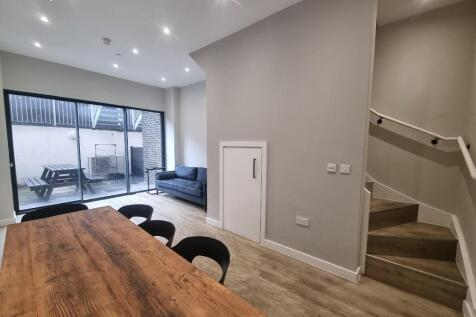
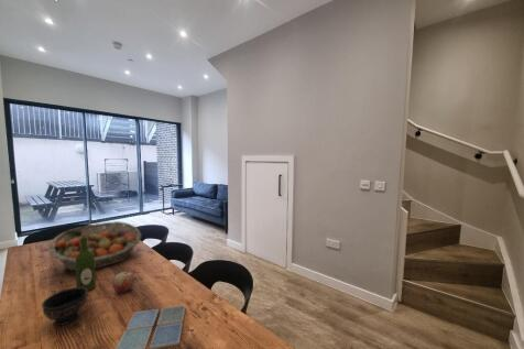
+ fruit basket [48,220,143,272]
+ apple [111,270,135,294]
+ drink coaster [114,304,187,349]
+ bowl [41,286,89,327]
+ wine bottle [75,233,97,292]
